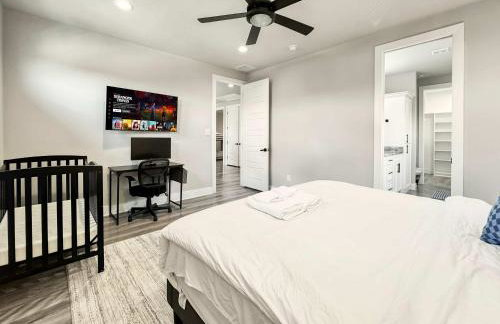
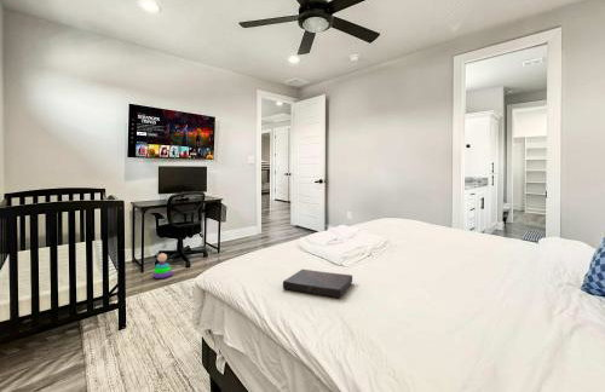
+ book [281,269,353,299]
+ stacking toy [151,252,173,279]
